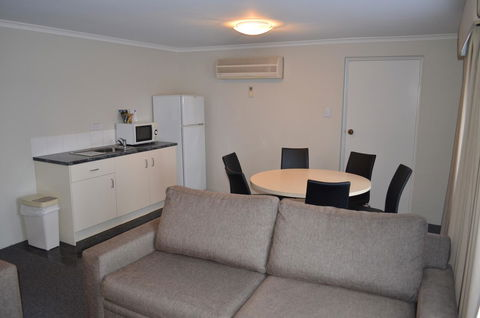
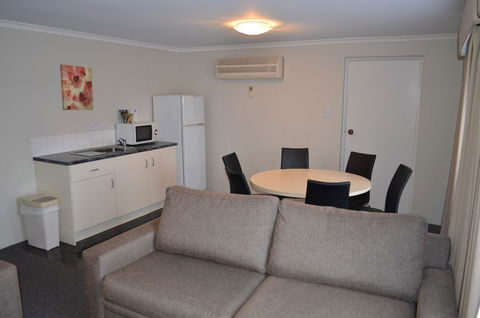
+ wall art [59,63,94,111]
